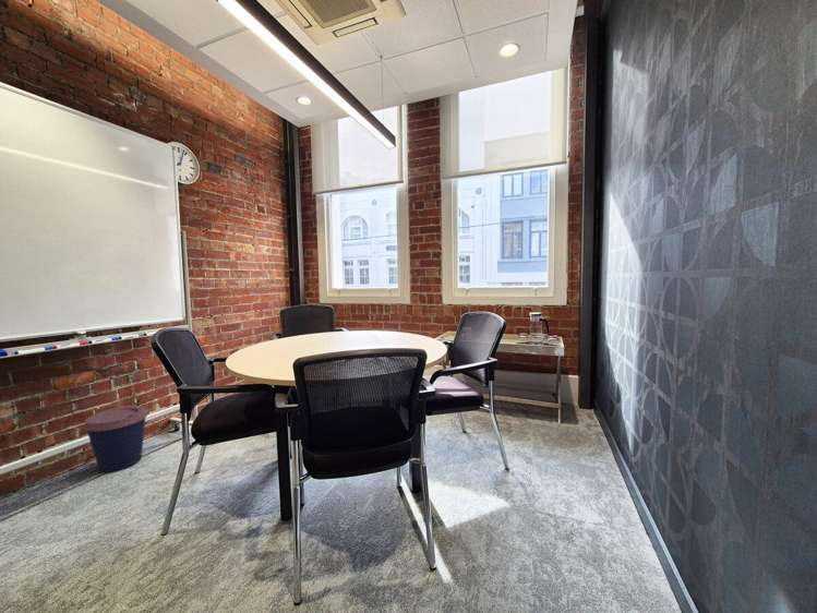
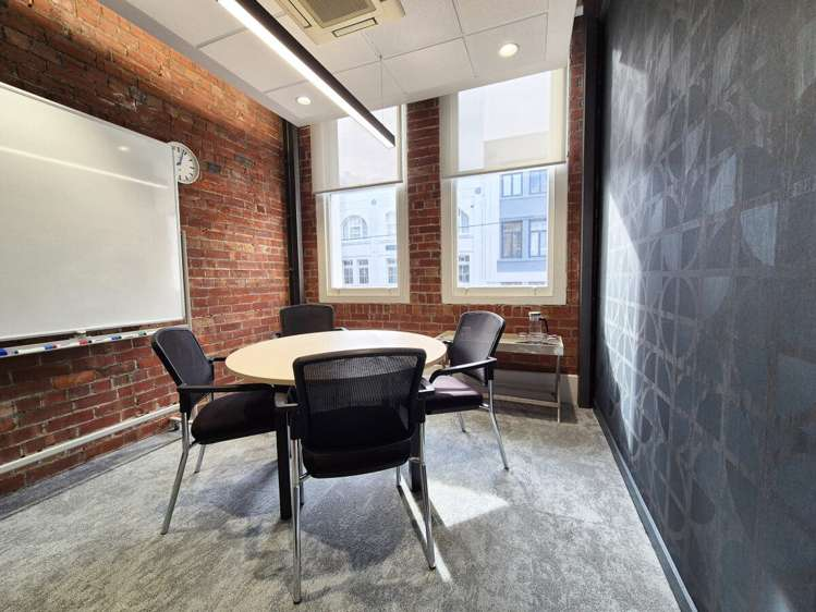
- coffee cup [83,405,148,473]
